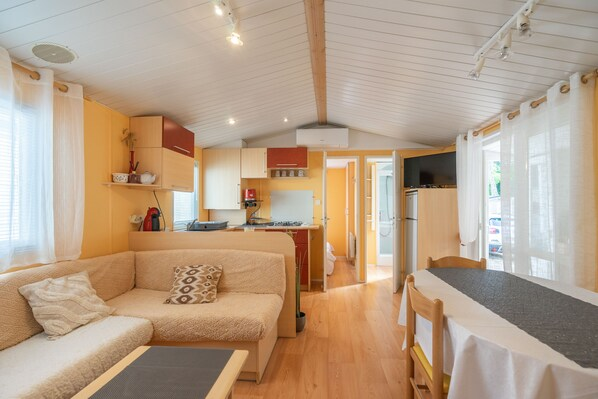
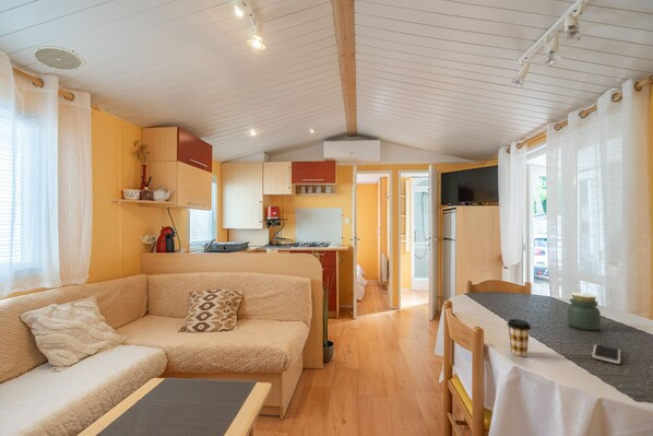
+ jar [566,292,602,331]
+ coffee cup [506,318,532,357]
+ smartphone [592,343,621,365]
